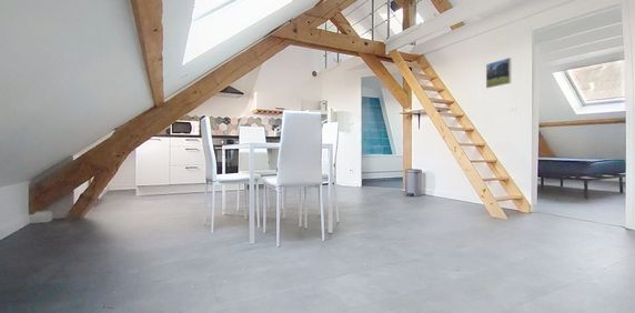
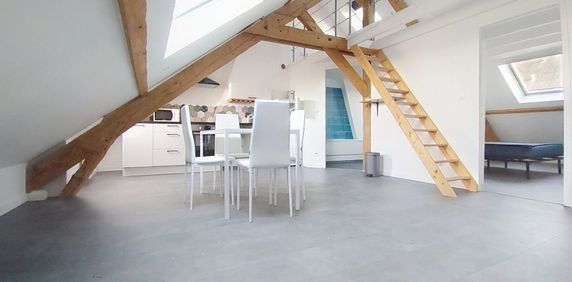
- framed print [485,57,512,89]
